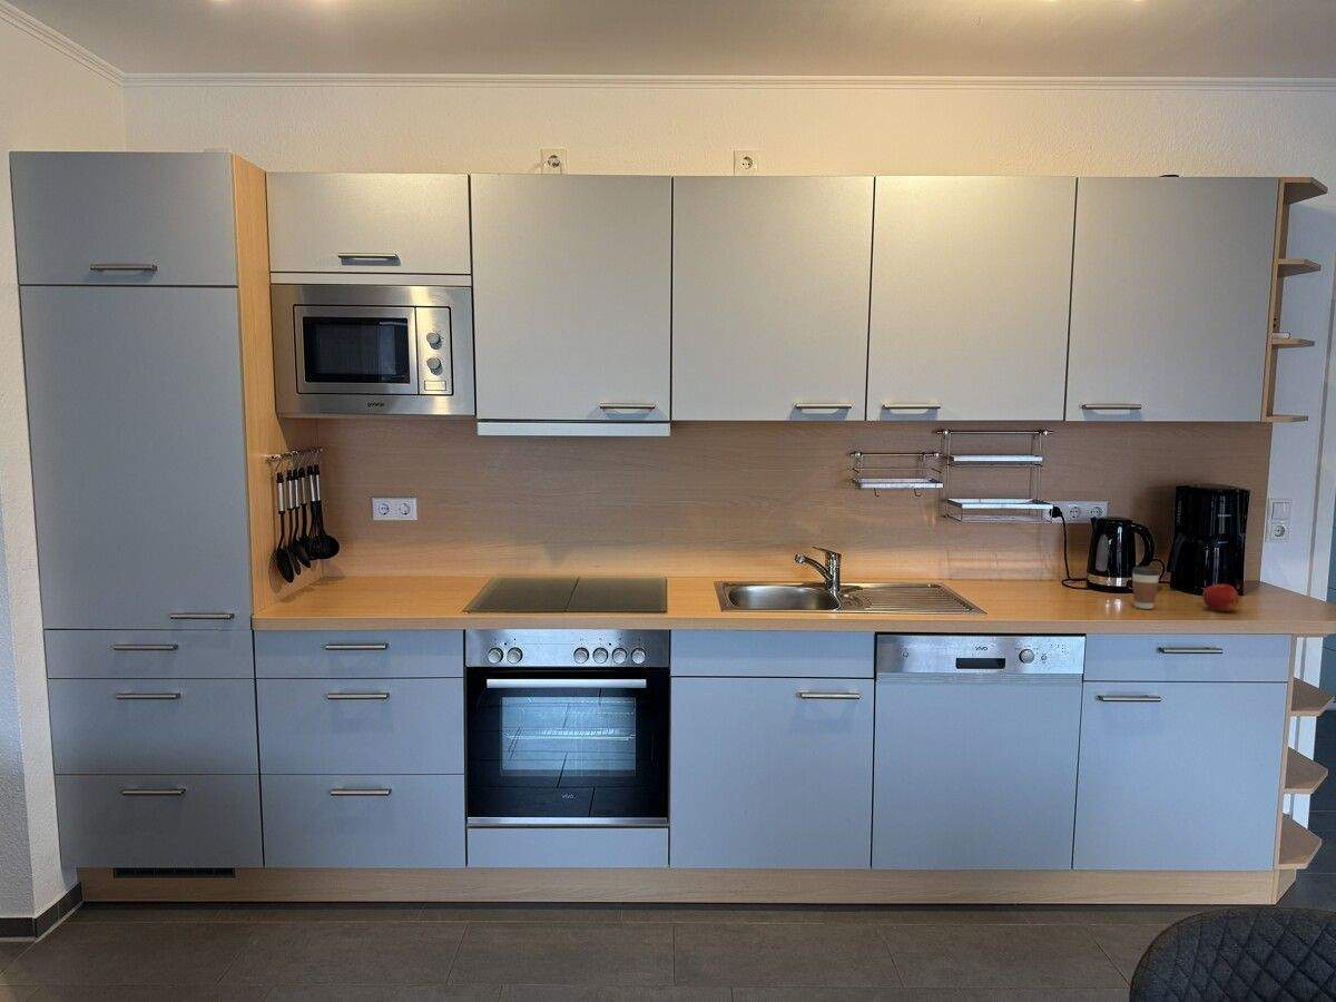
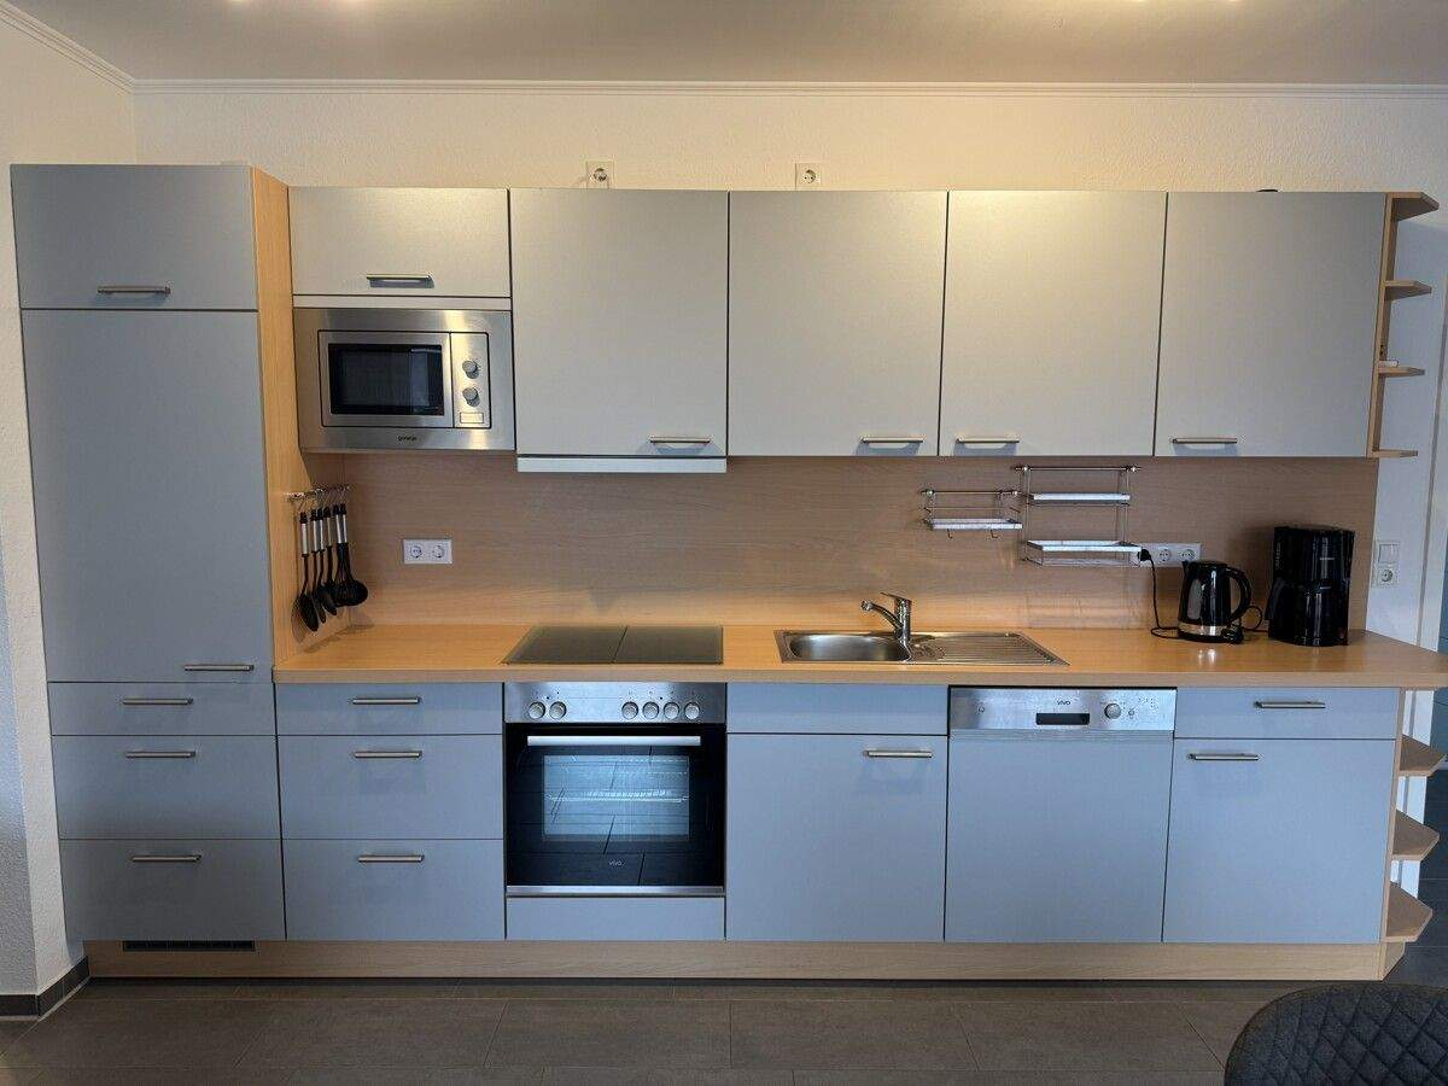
- coffee cup [1131,566,1161,610]
- apple [1201,582,1240,612]
